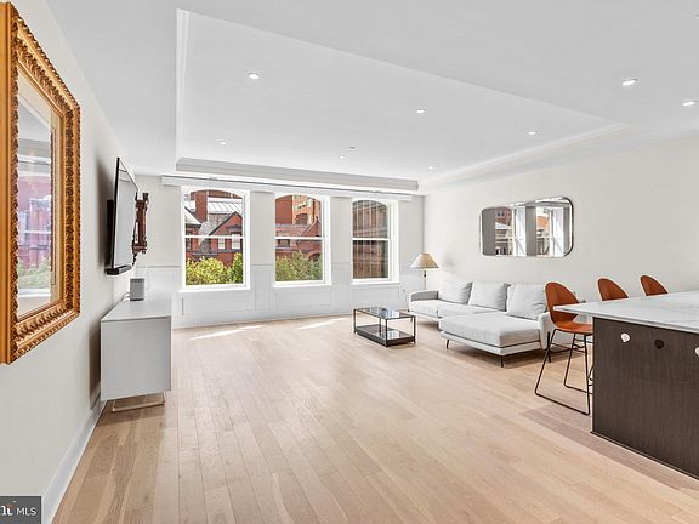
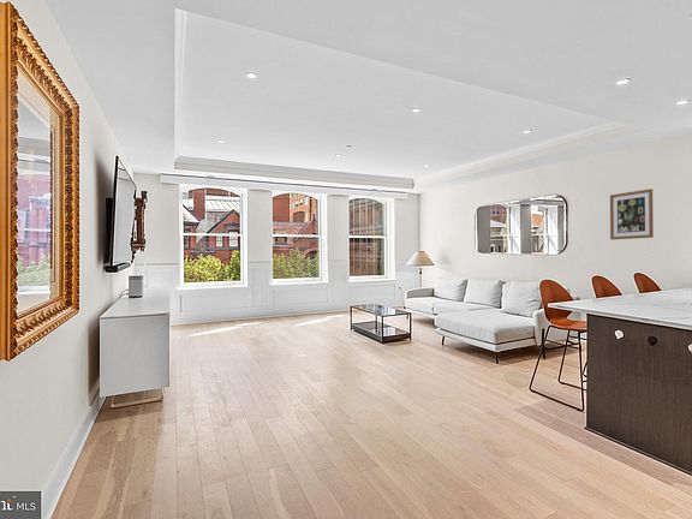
+ wall art [609,187,655,240]
